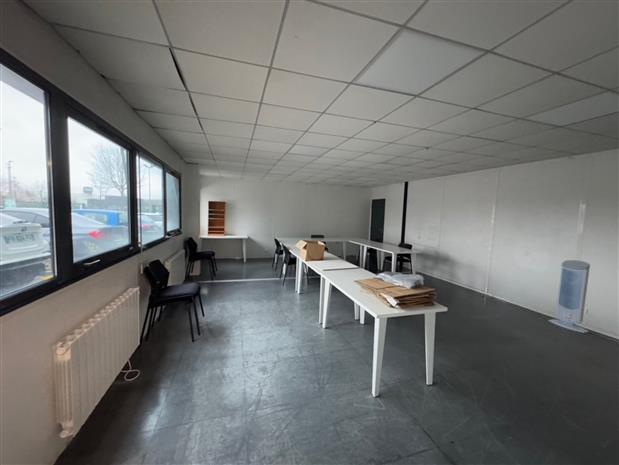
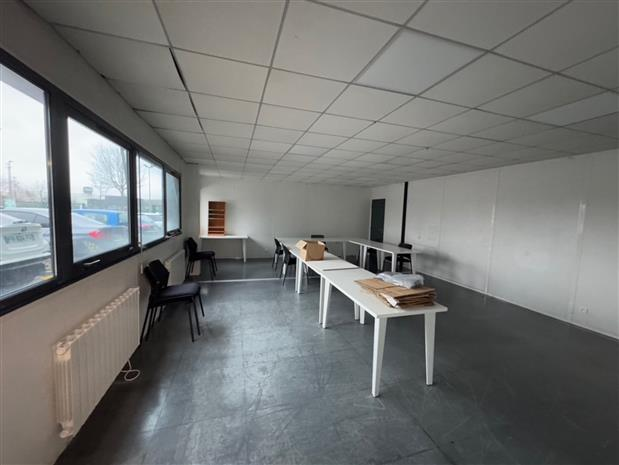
- air purifier [548,259,591,334]
